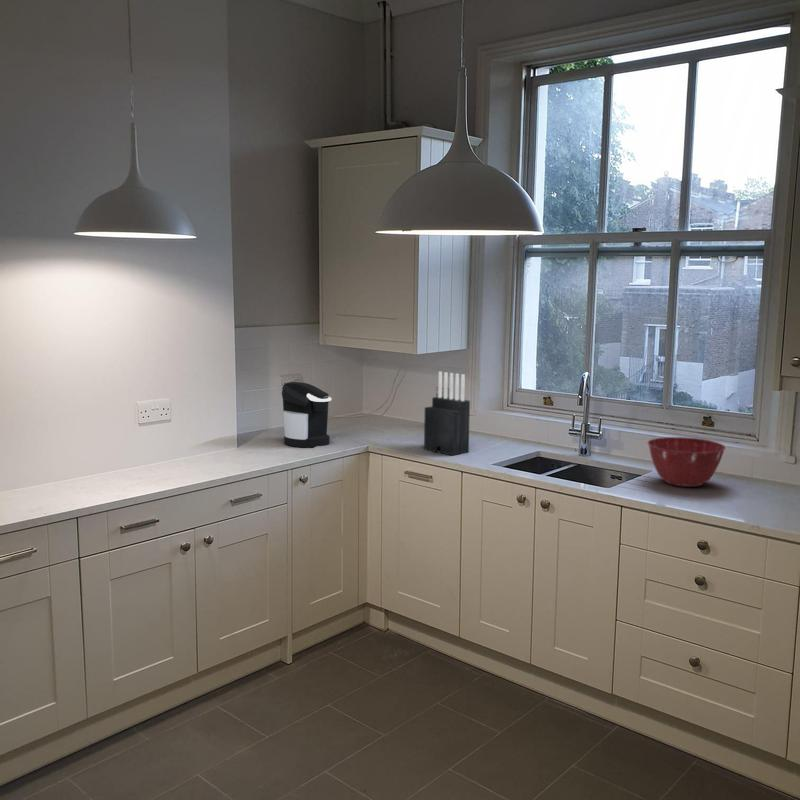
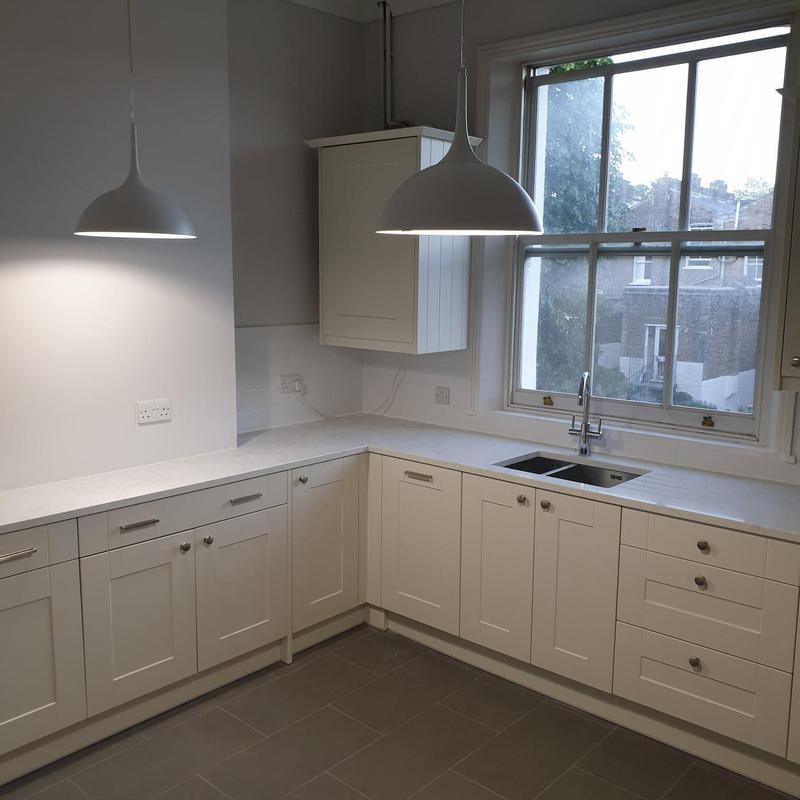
- coffee maker [281,381,332,448]
- knife block [423,371,471,457]
- mixing bowl [646,436,727,488]
